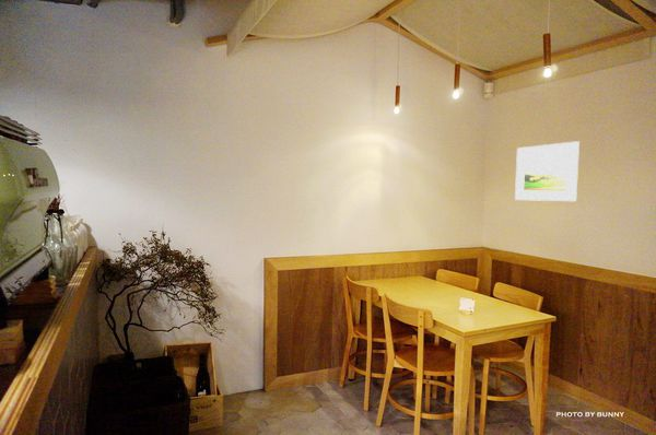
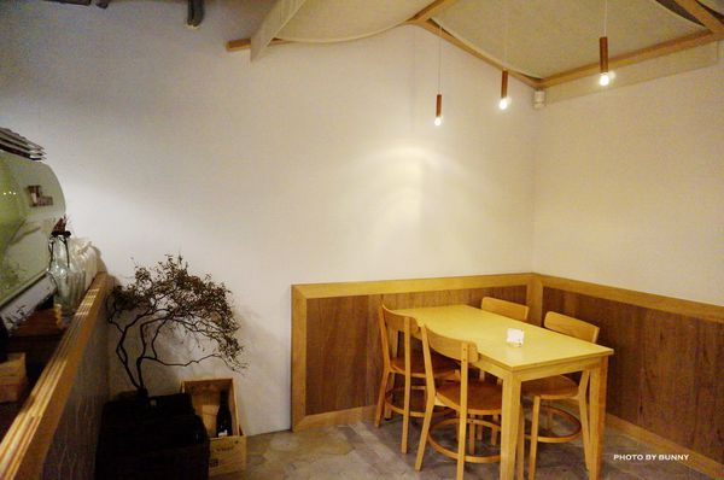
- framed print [514,140,581,202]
